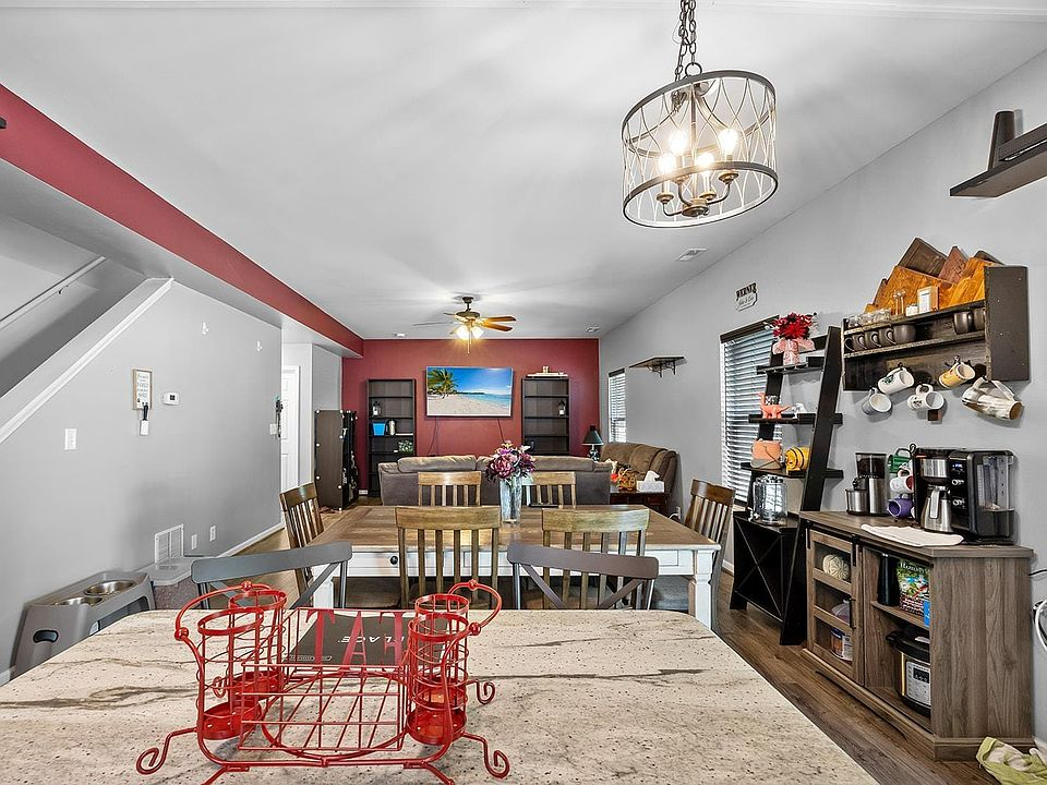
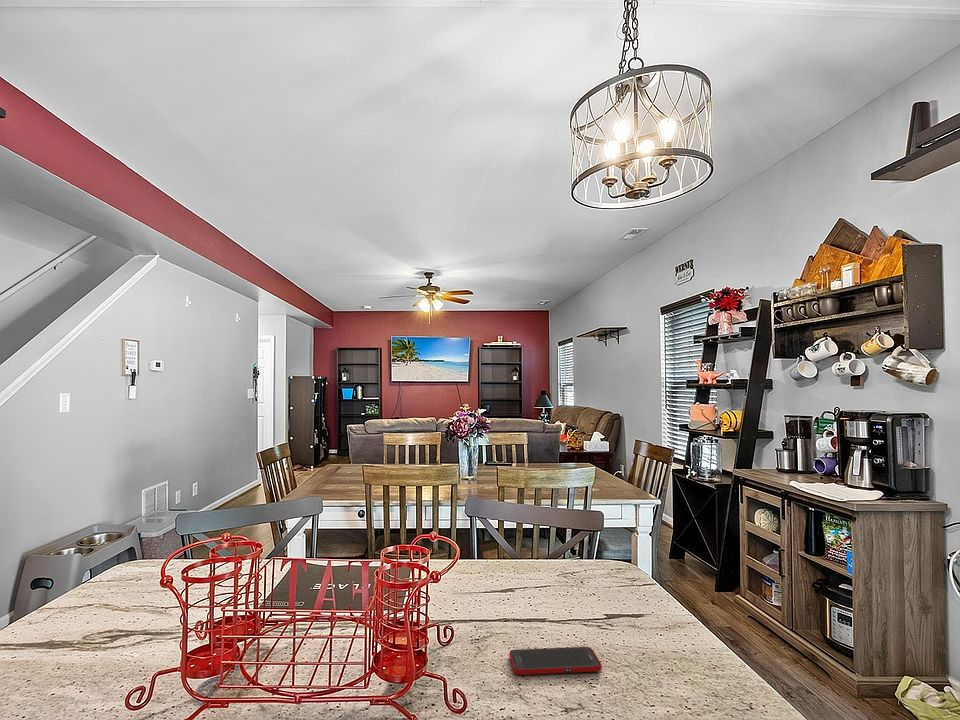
+ cell phone [508,646,603,676]
